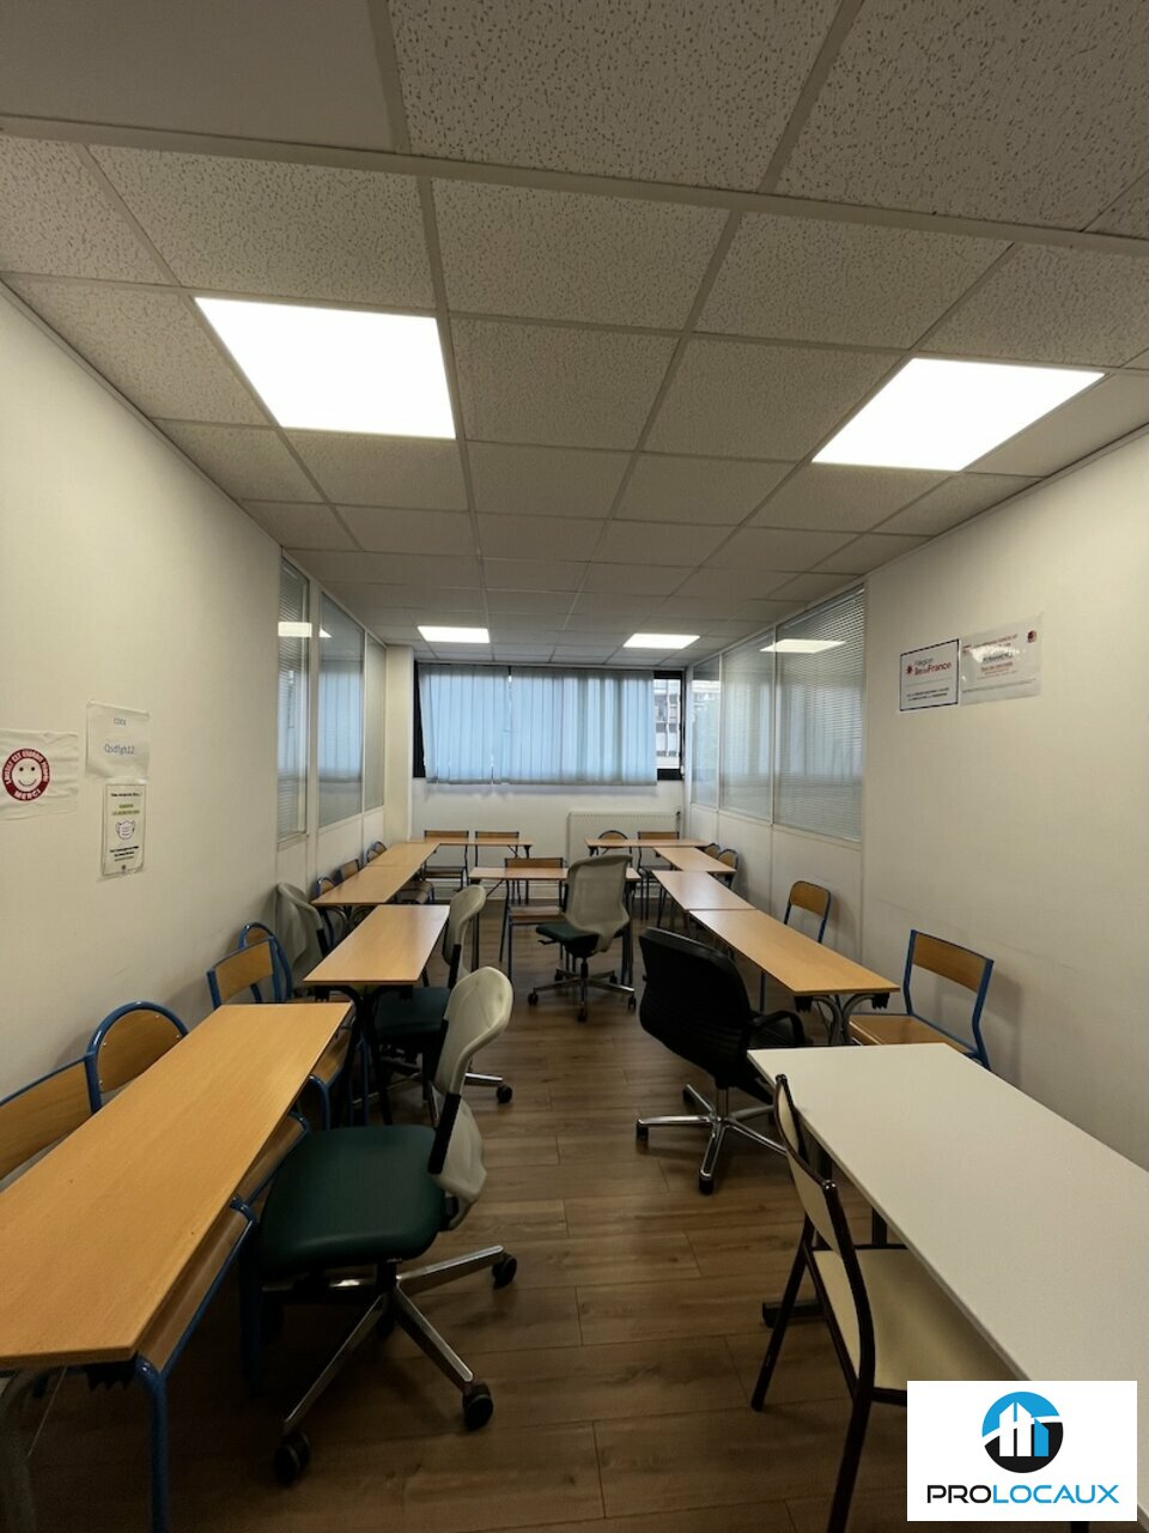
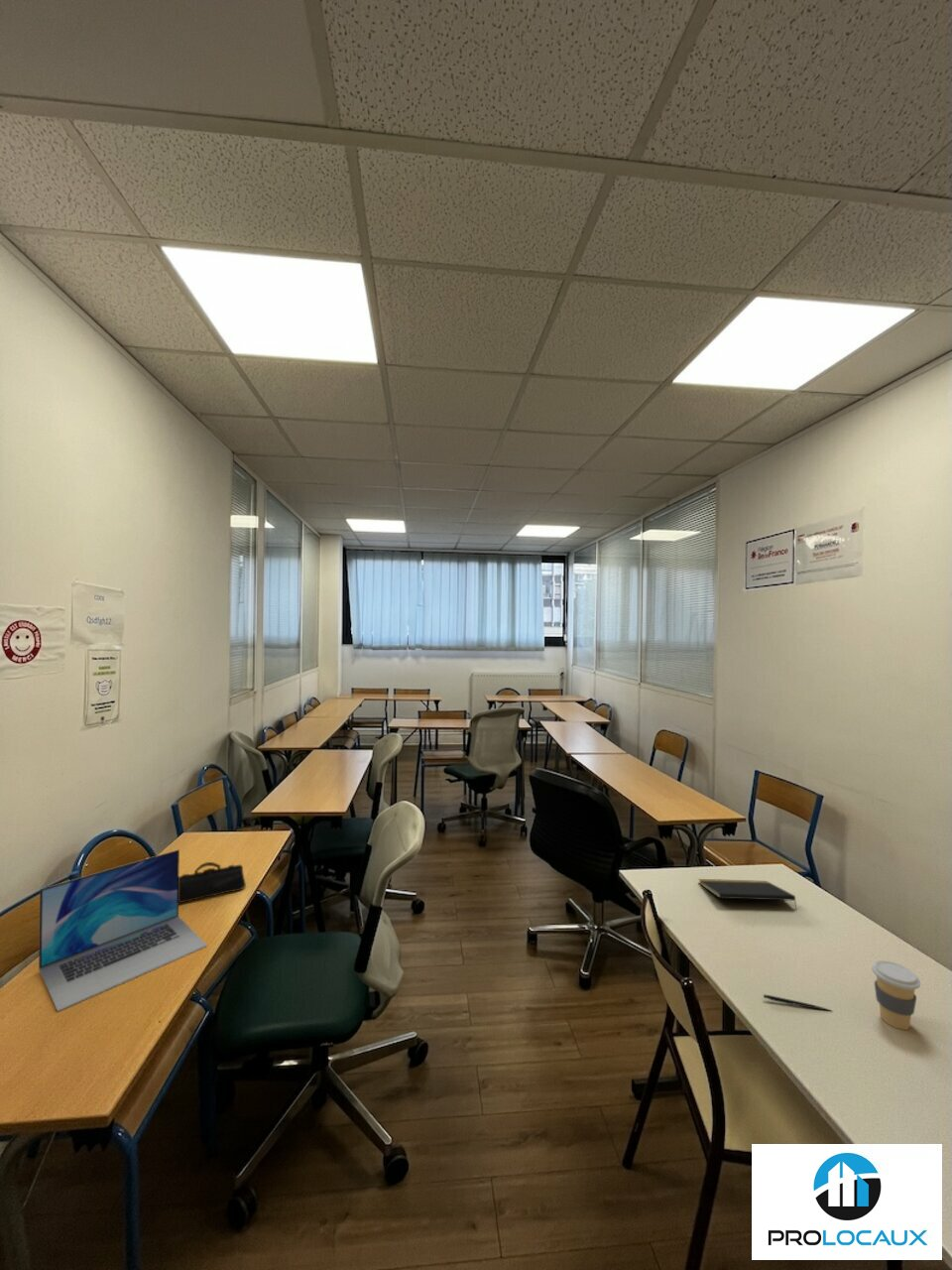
+ coffee cup [871,959,921,1031]
+ pencil case [179,861,247,904]
+ laptop [38,848,208,1013]
+ notepad [697,878,797,910]
+ pen [763,993,833,1012]
